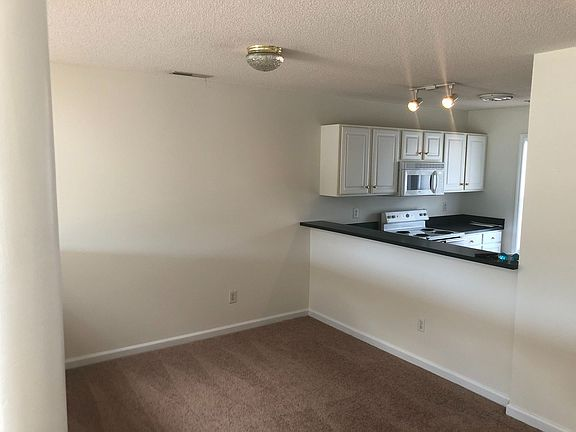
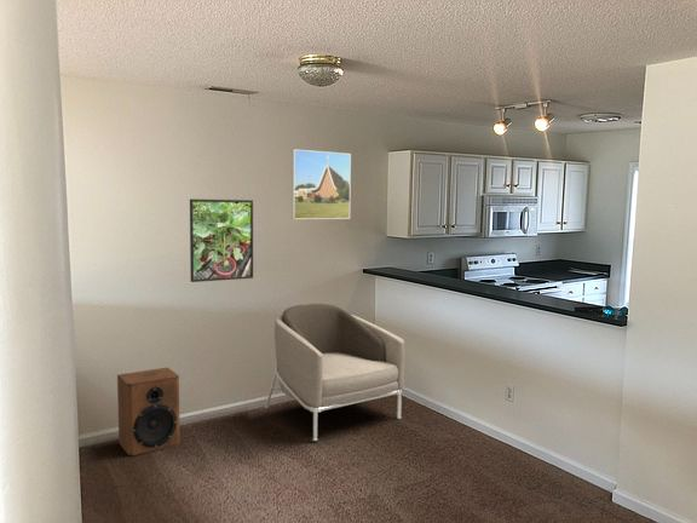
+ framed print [189,197,254,283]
+ speaker [116,367,182,456]
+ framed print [290,149,352,220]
+ armchair [264,303,405,442]
